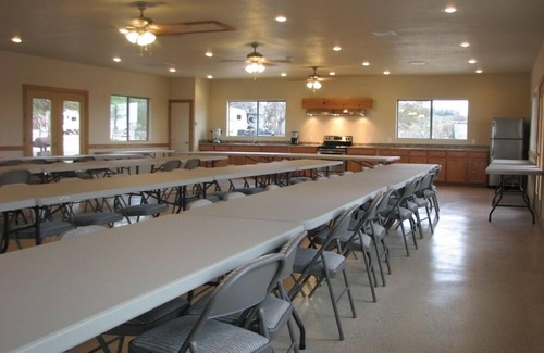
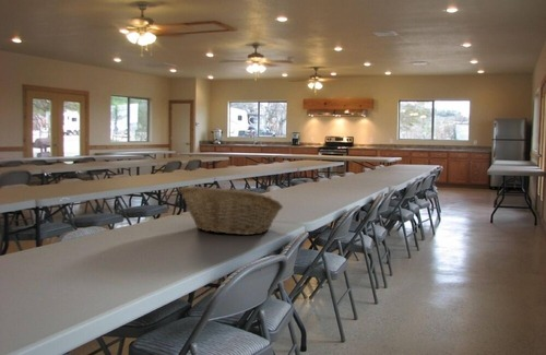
+ fruit basket [178,185,284,236]
